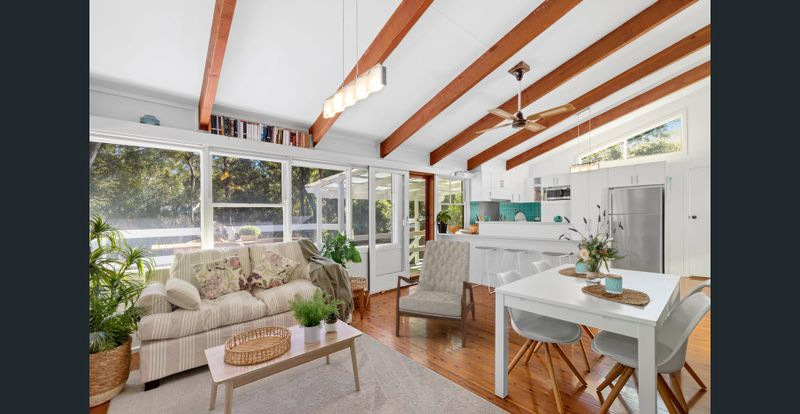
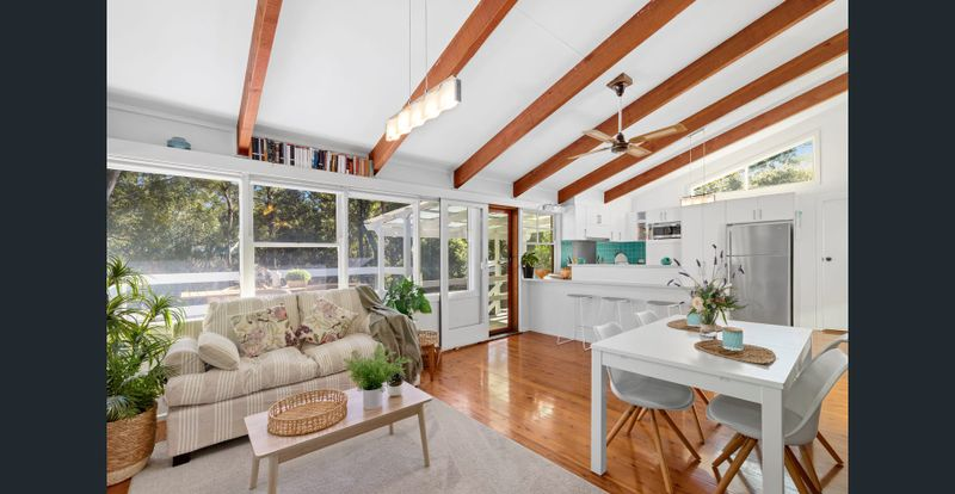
- armchair [395,239,476,348]
